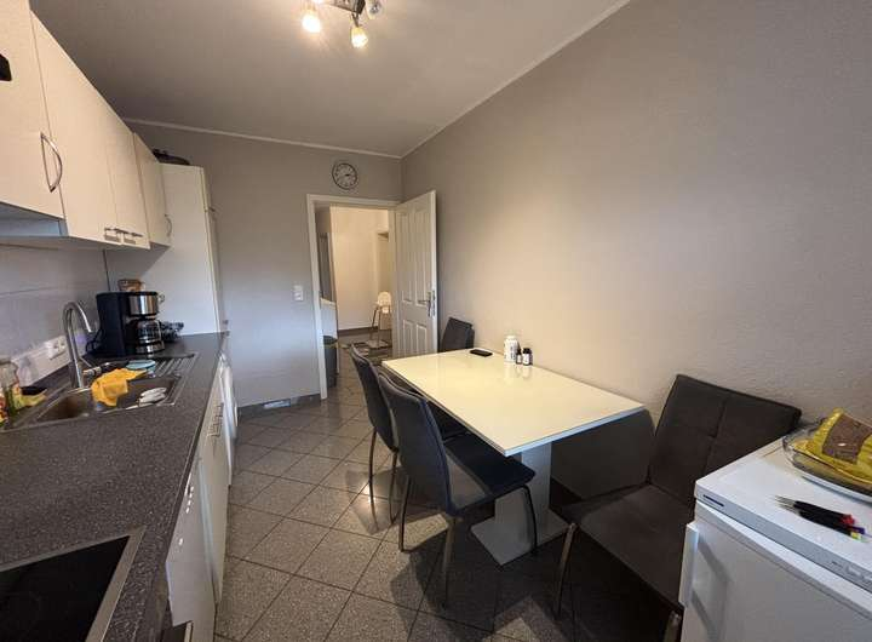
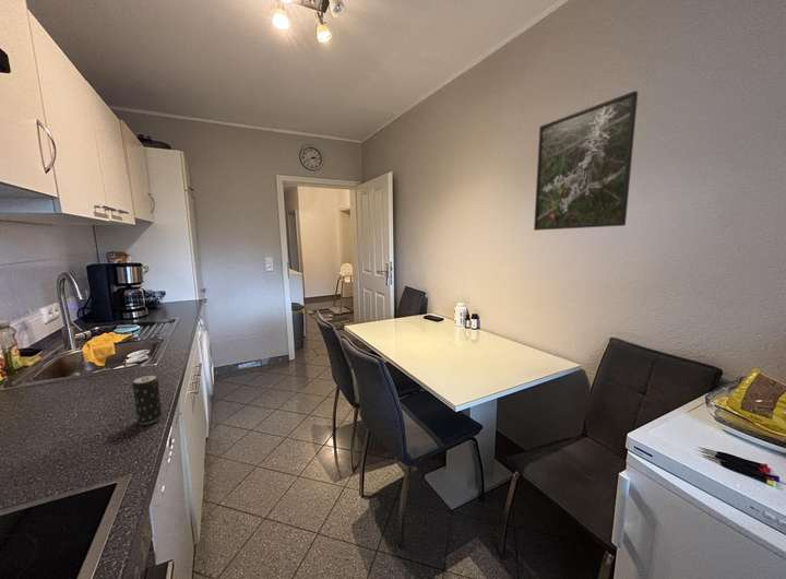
+ beverage can [131,375,163,426]
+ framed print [533,90,639,232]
